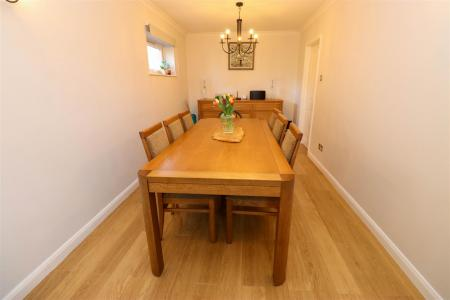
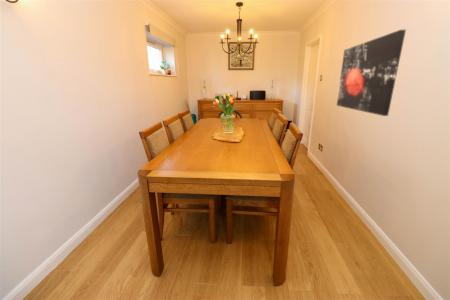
+ wall art [336,29,407,117]
